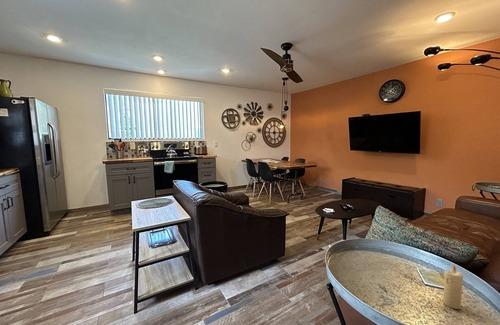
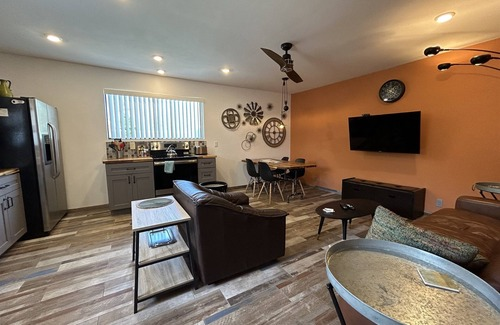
- candle [442,264,464,310]
